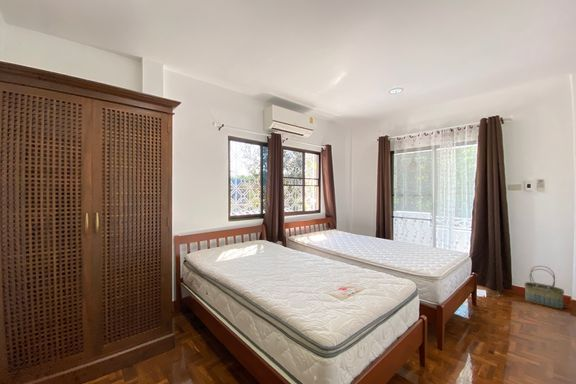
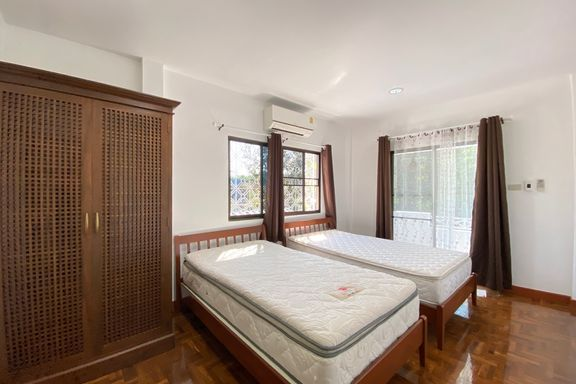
- basket [523,265,565,309]
